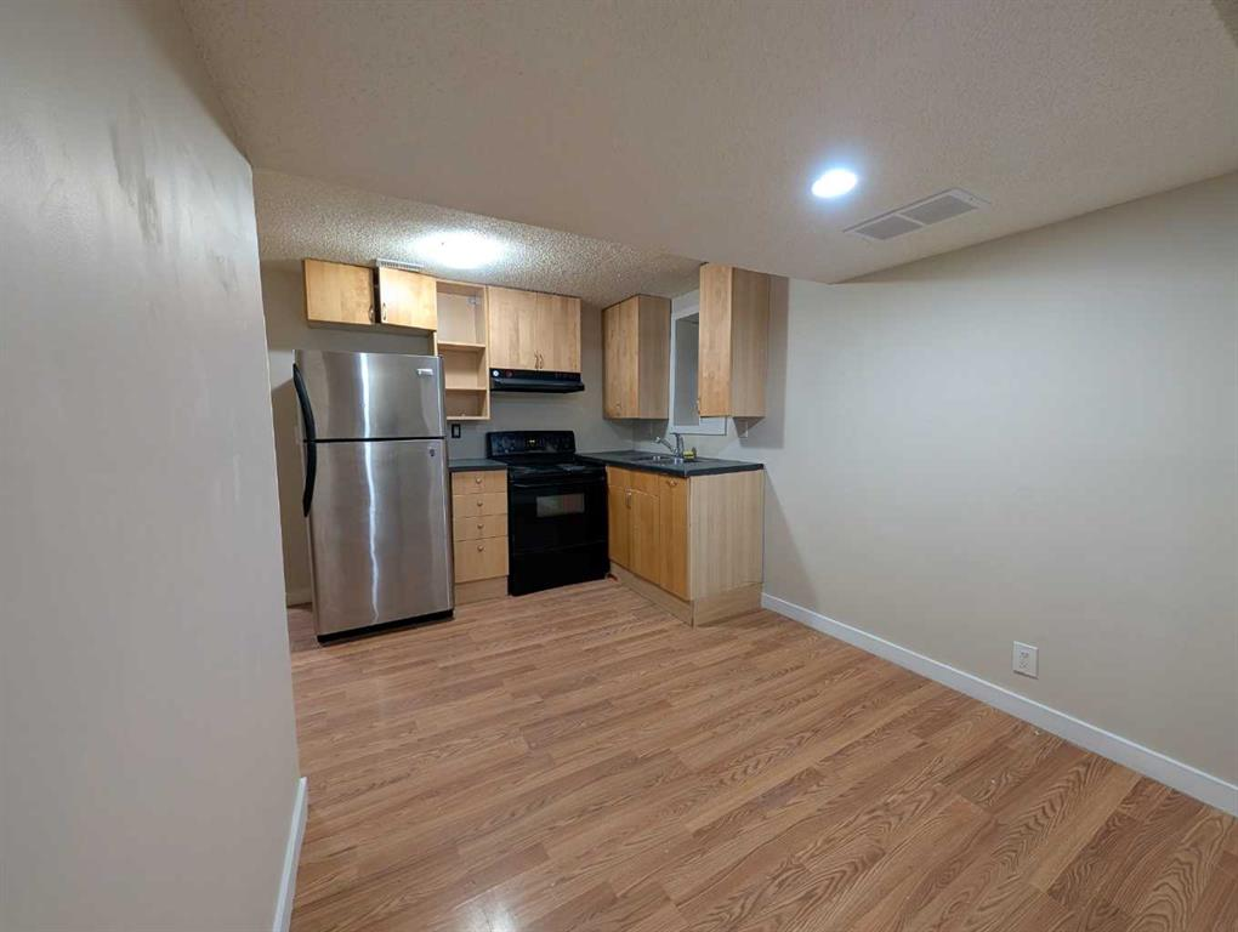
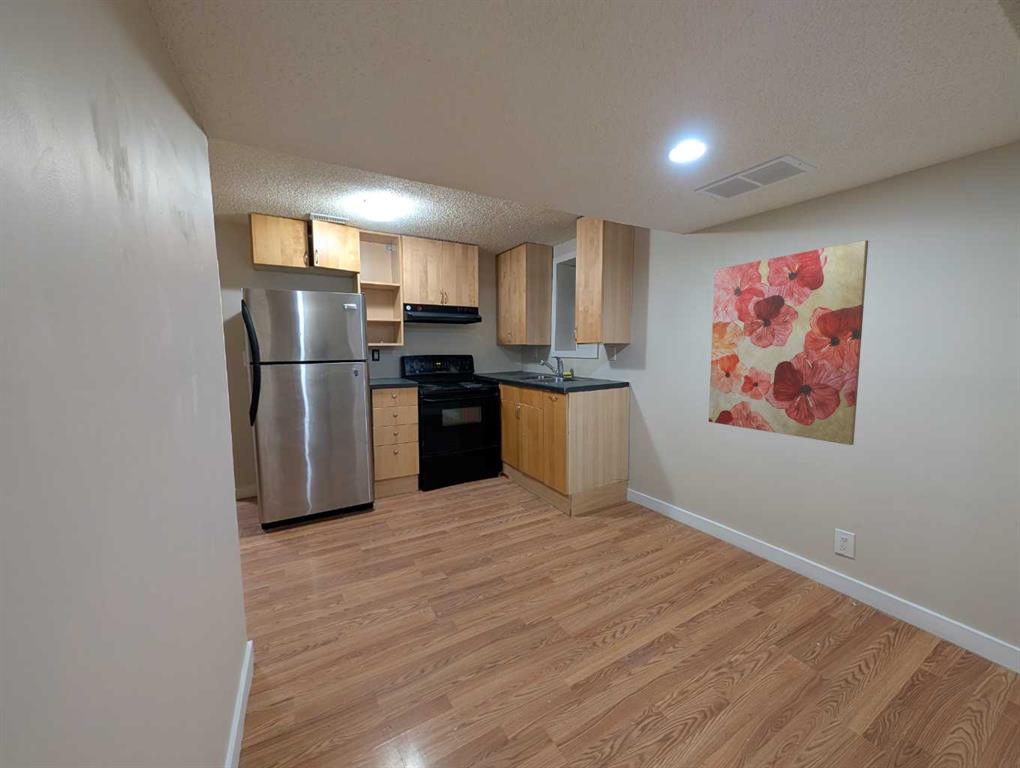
+ wall art [708,239,870,446]
